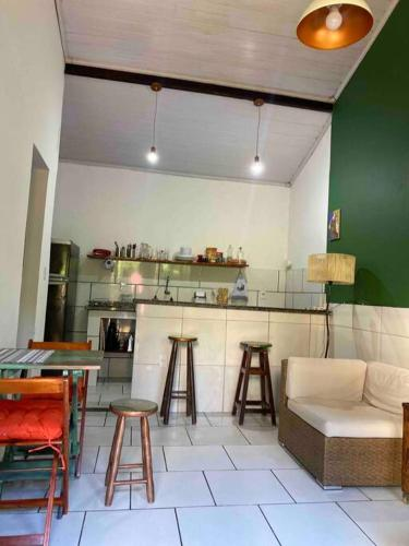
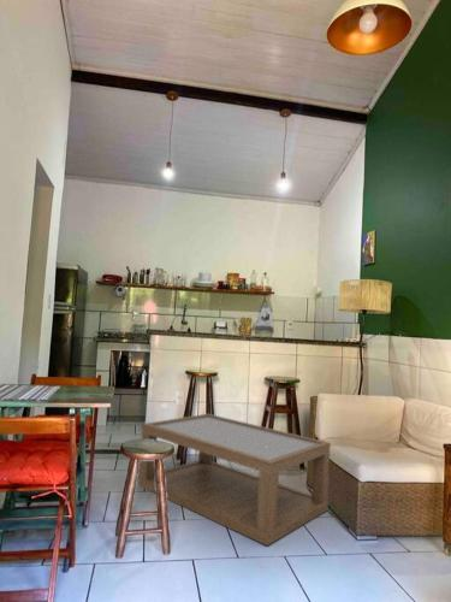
+ coffee table [137,413,332,547]
